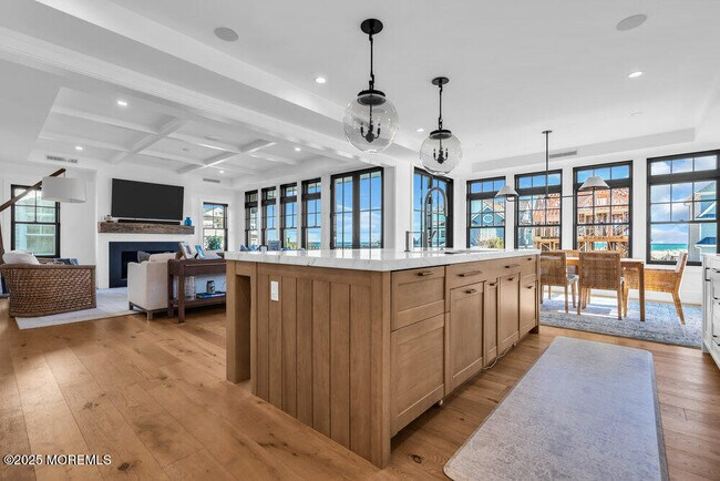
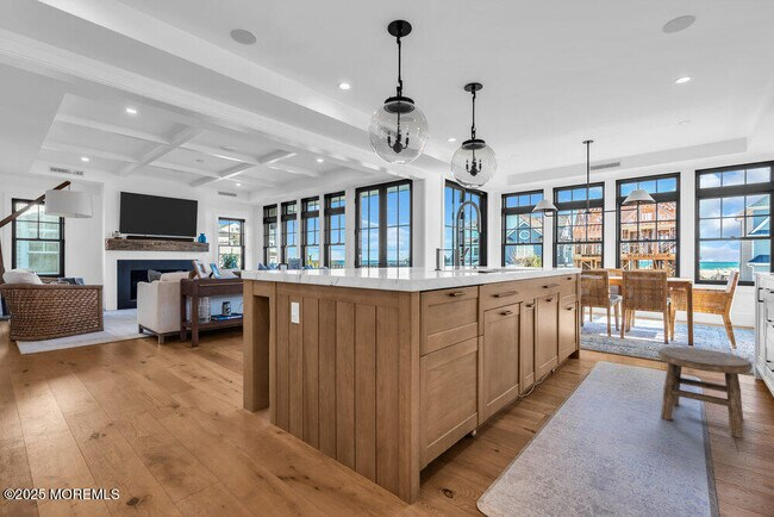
+ stool [657,347,754,438]
